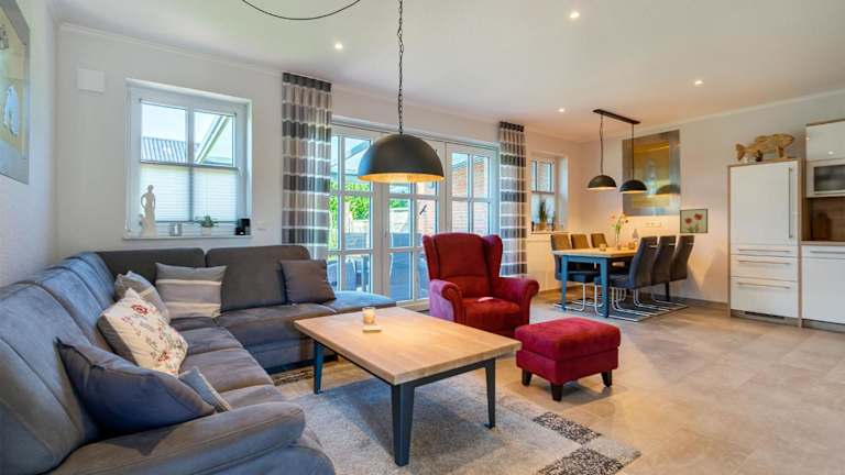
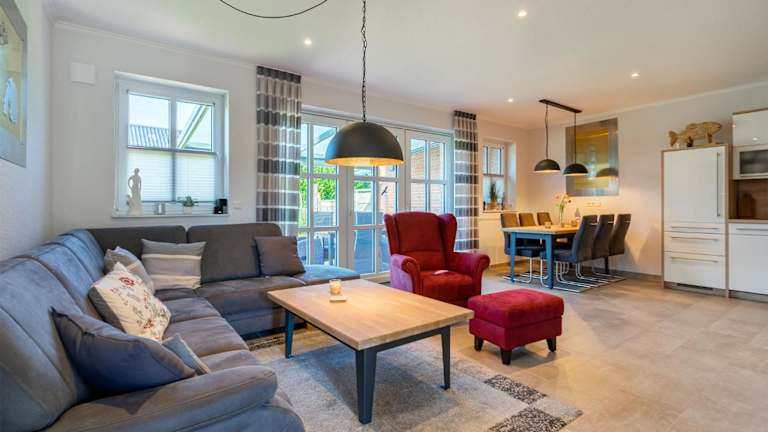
- wall art [679,208,709,234]
